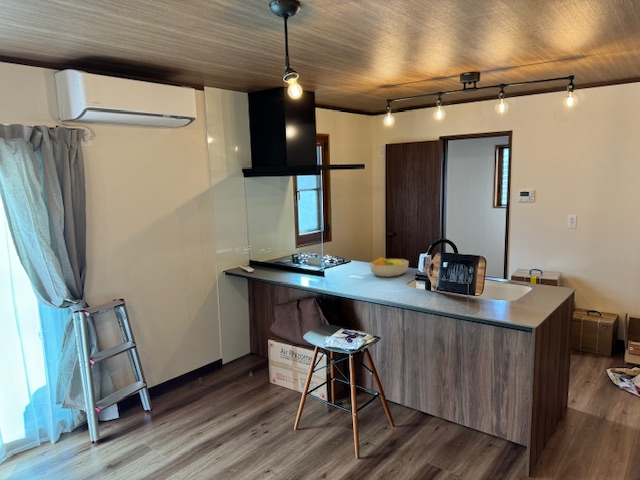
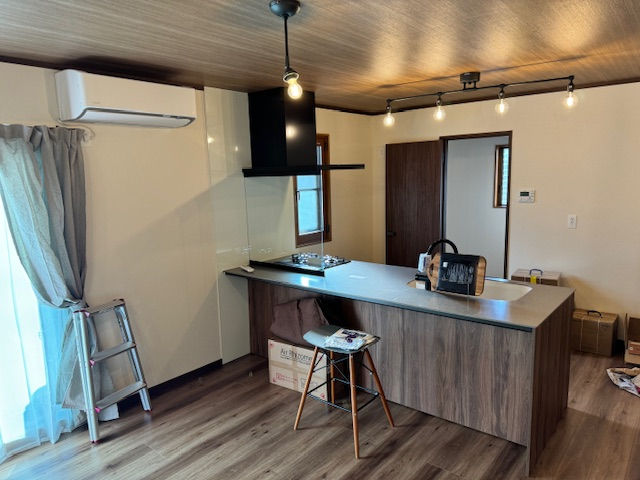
- fruit bowl [369,257,410,278]
